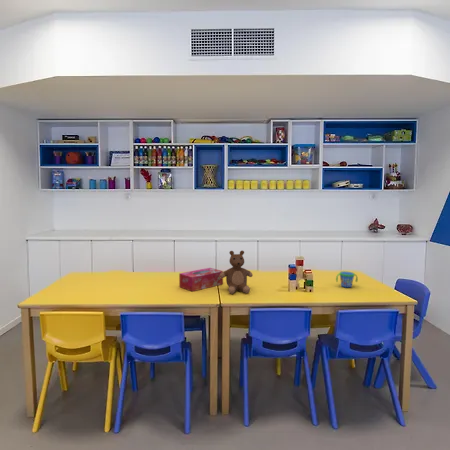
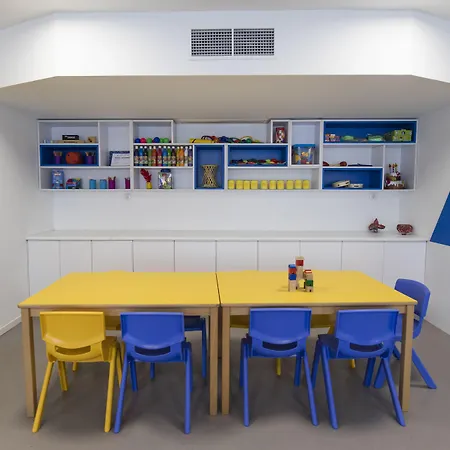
- snack cup [335,270,359,288]
- teddy bear [220,250,254,295]
- tissue box [178,267,224,292]
